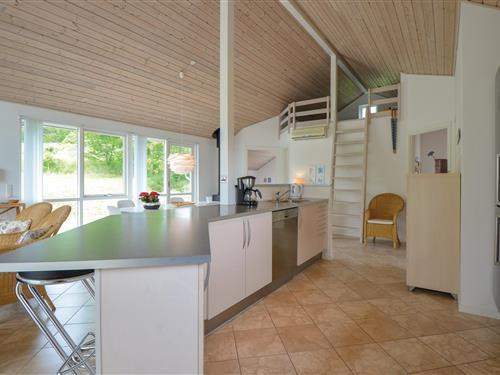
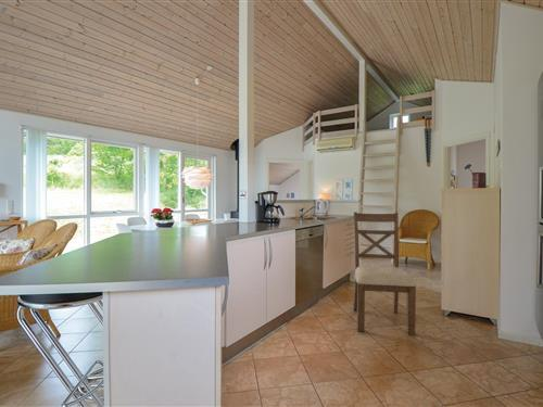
+ chair [353,212,417,336]
